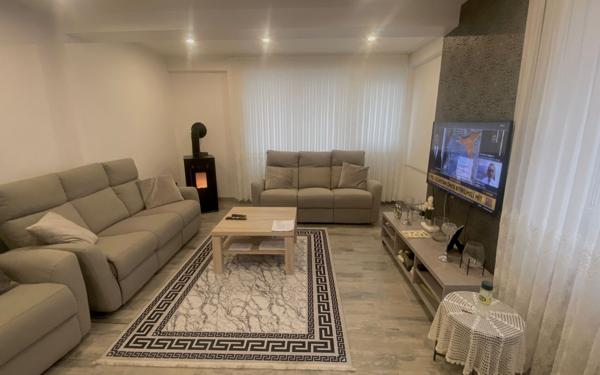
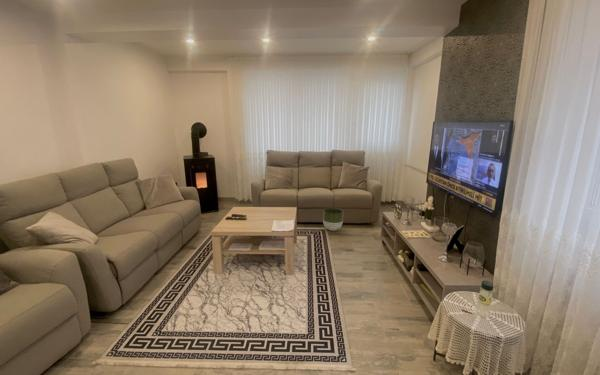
+ planter [322,207,344,232]
